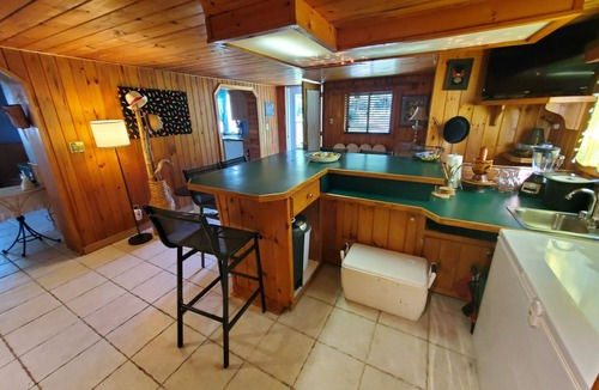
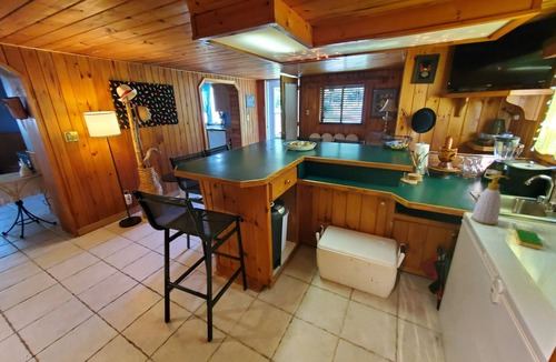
+ dish sponge [514,228,544,251]
+ soap bottle [470,174,510,225]
